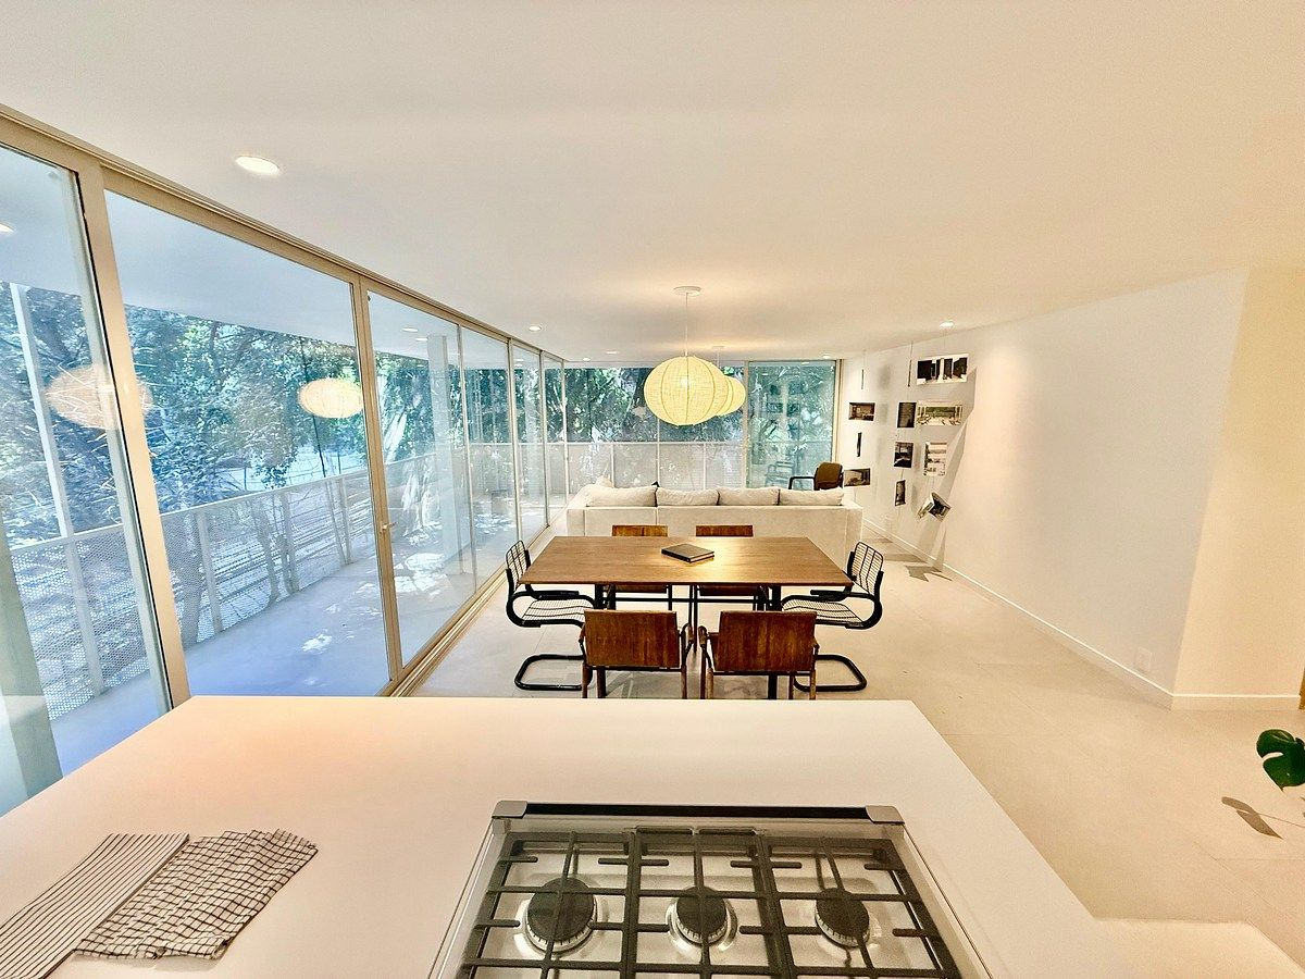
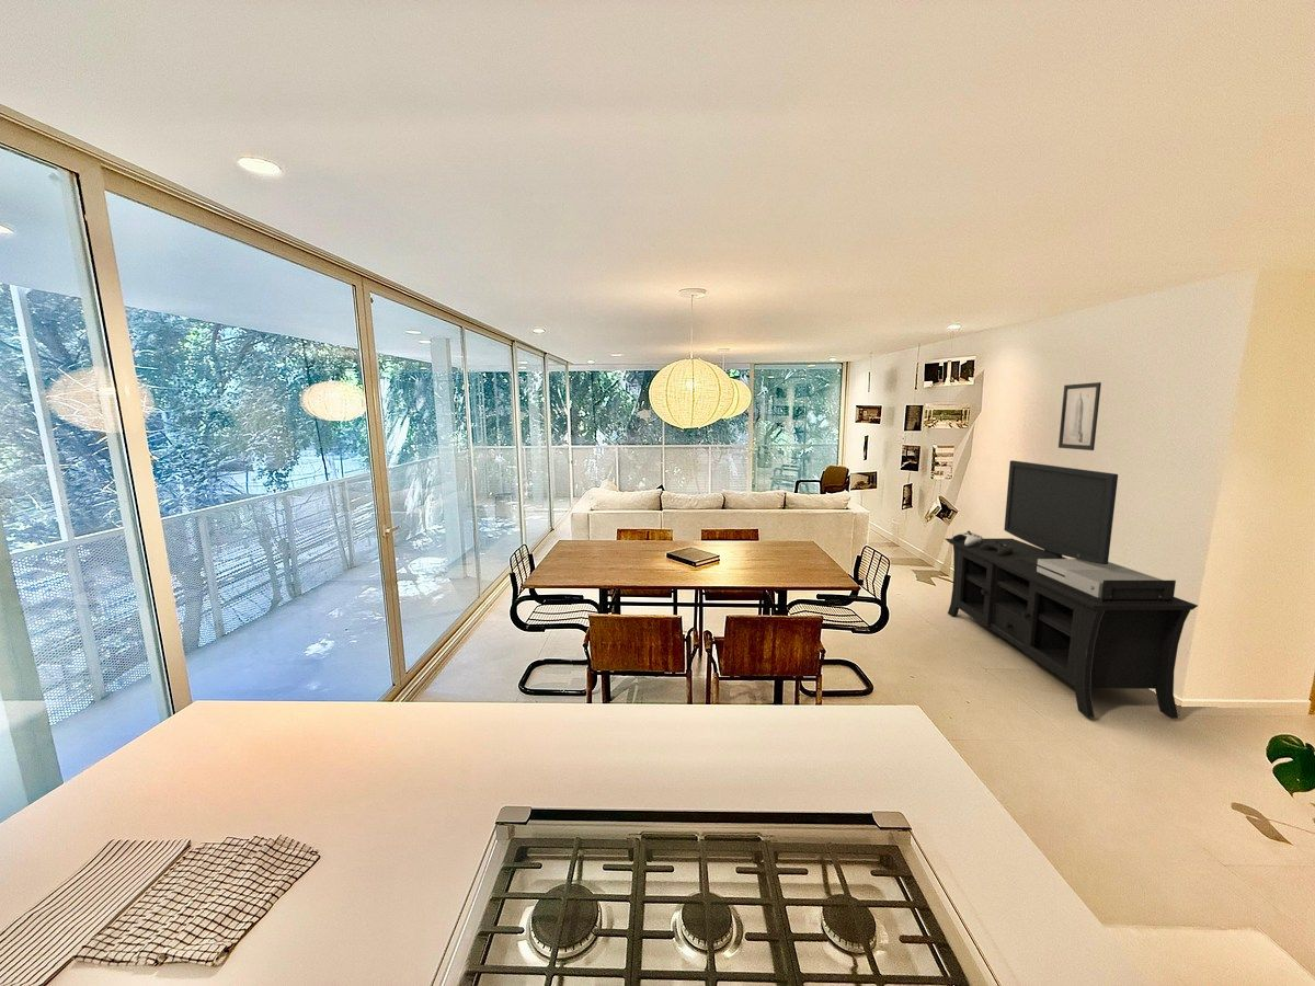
+ media console [945,459,1199,720]
+ wall art [1057,381,1102,451]
